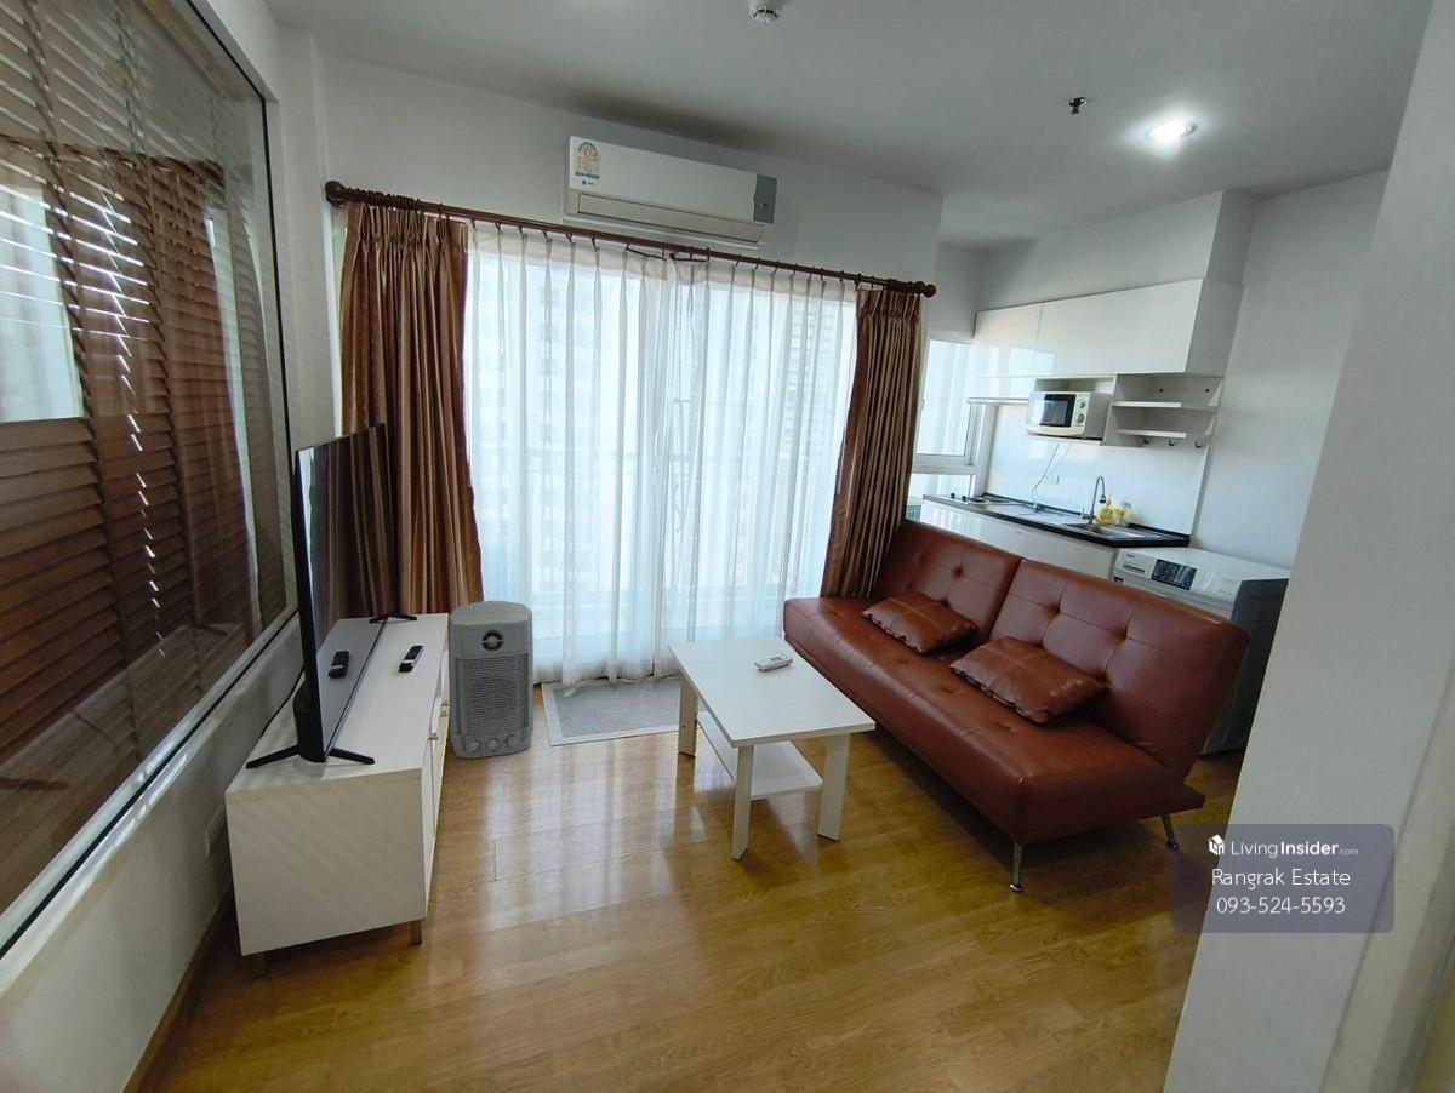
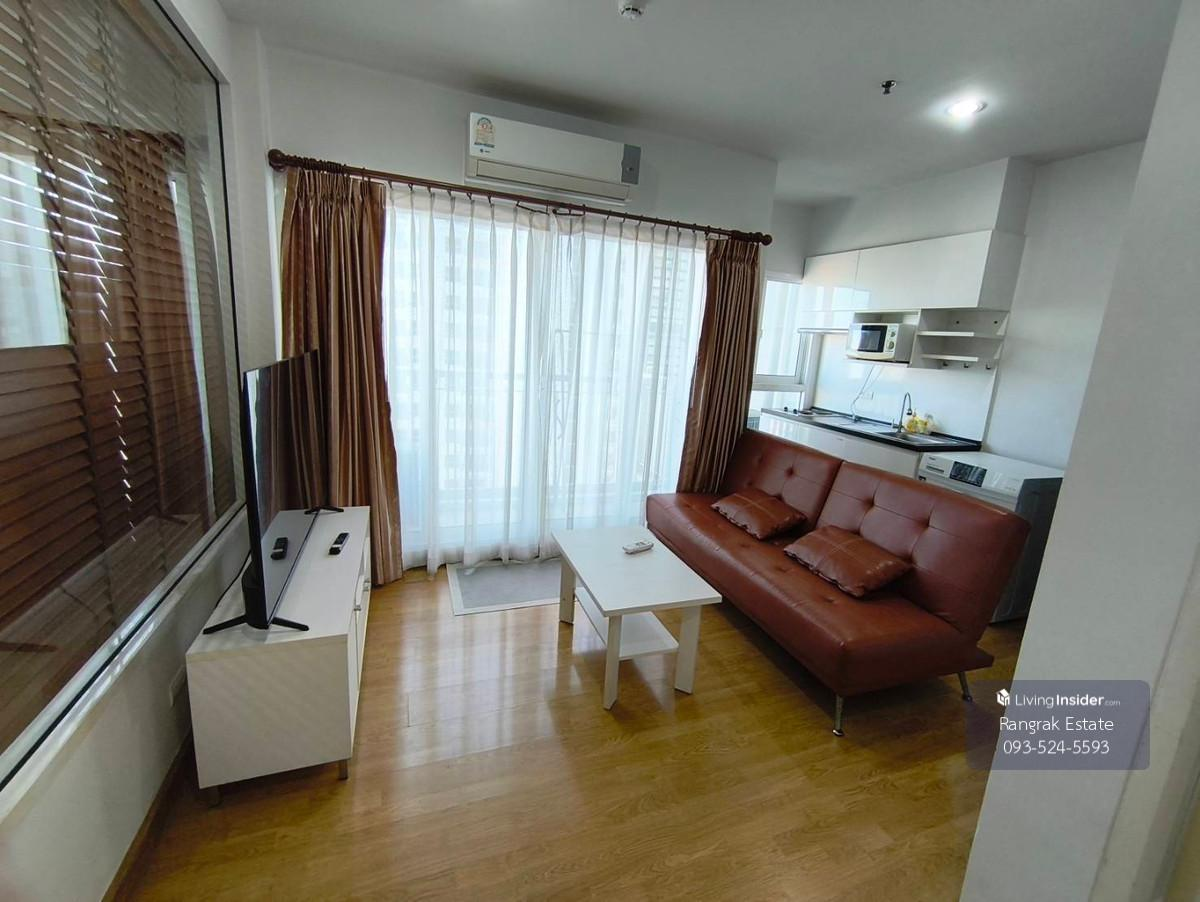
- air purifier [447,600,535,760]
